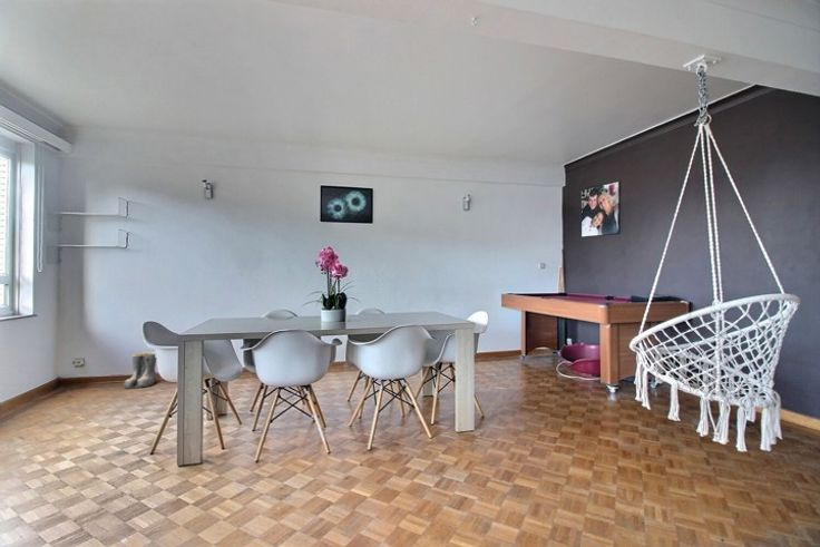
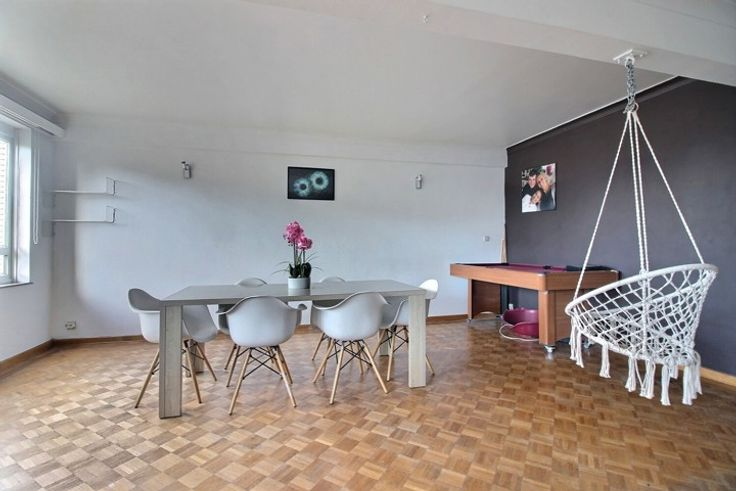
- boots [123,352,157,390]
